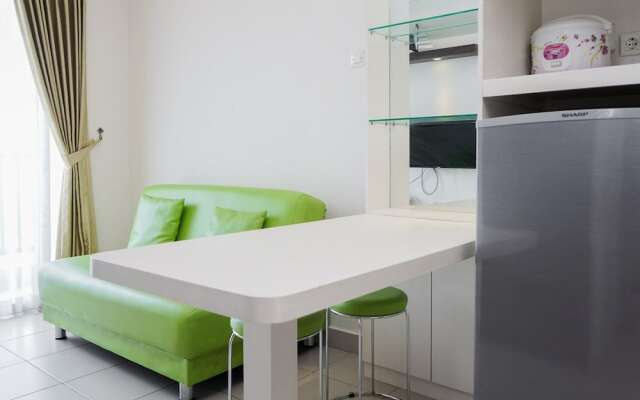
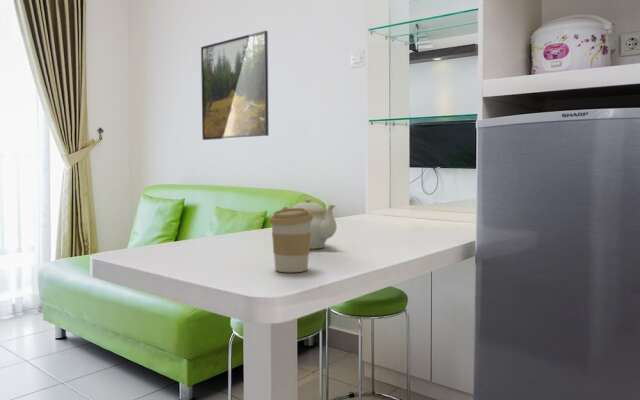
+ teapot [280,197,338,250]
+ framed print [200,29,269,141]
+ coffee cup [268,207,313,273]
